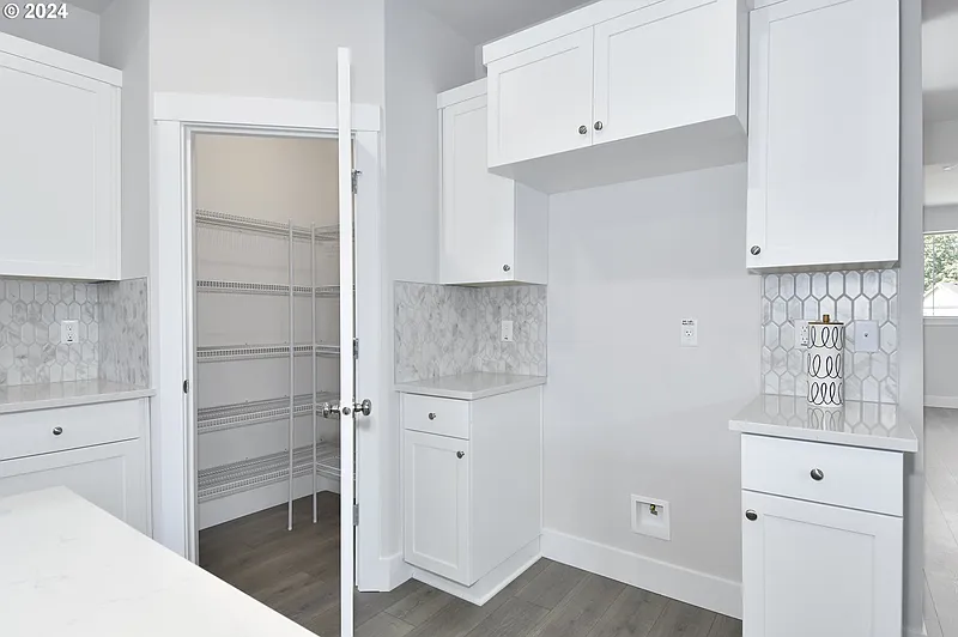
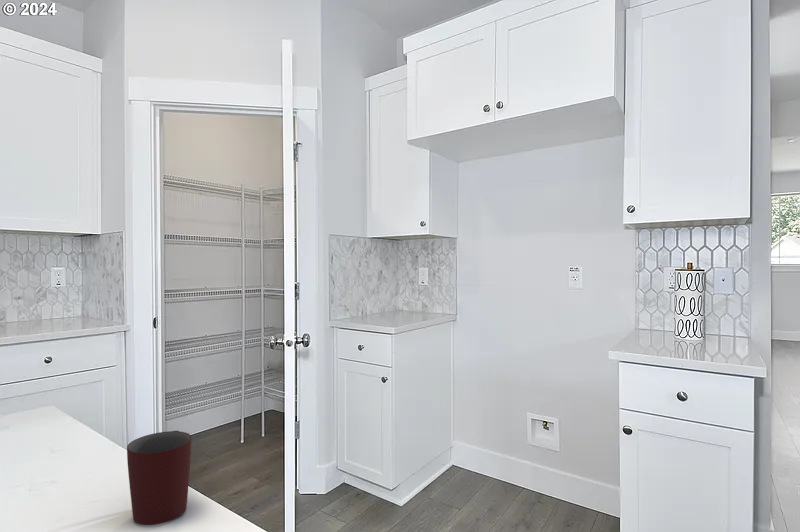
+ mug [126,430,192,526]
